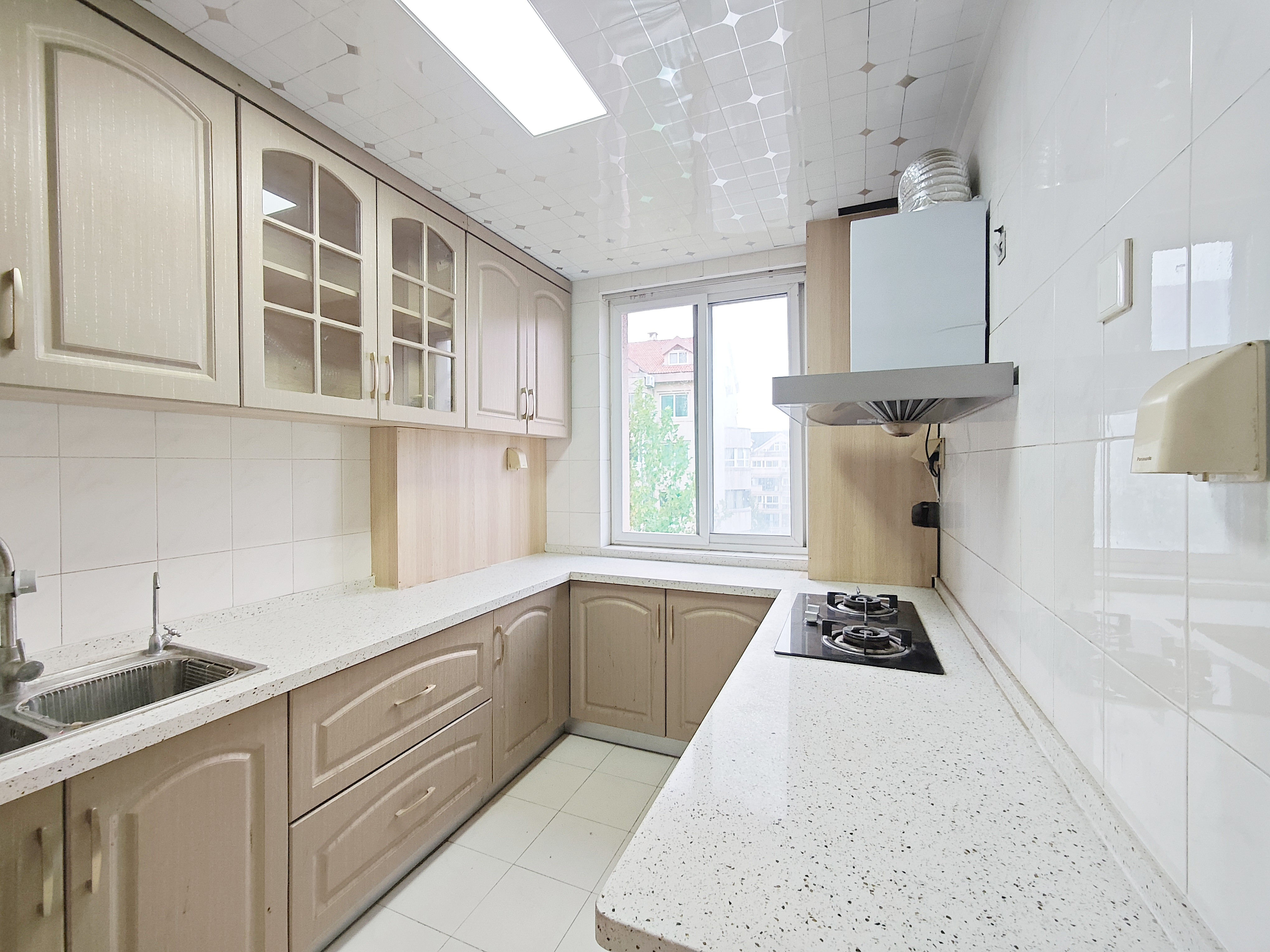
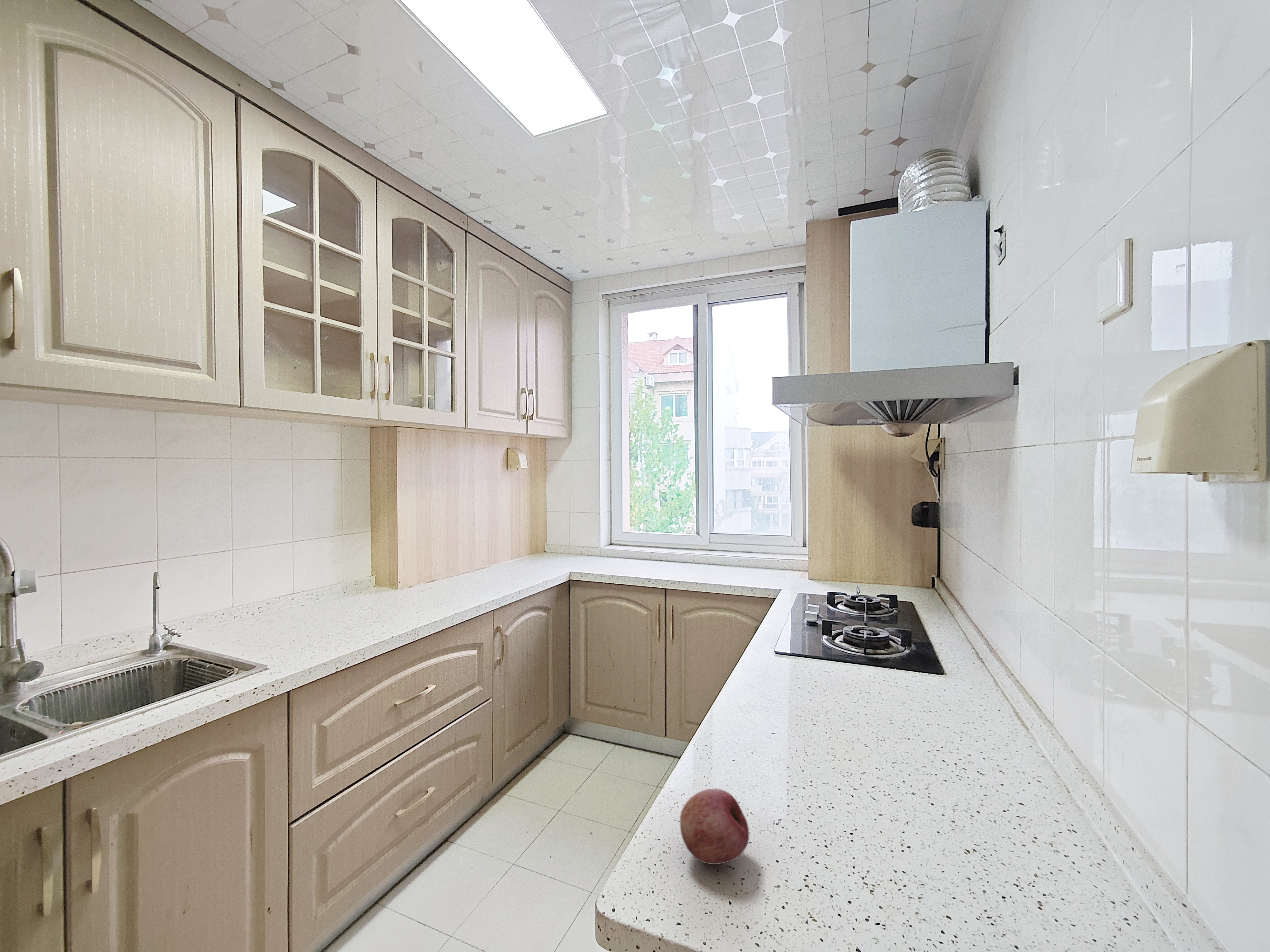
+ fruit [680,788,749,865]
